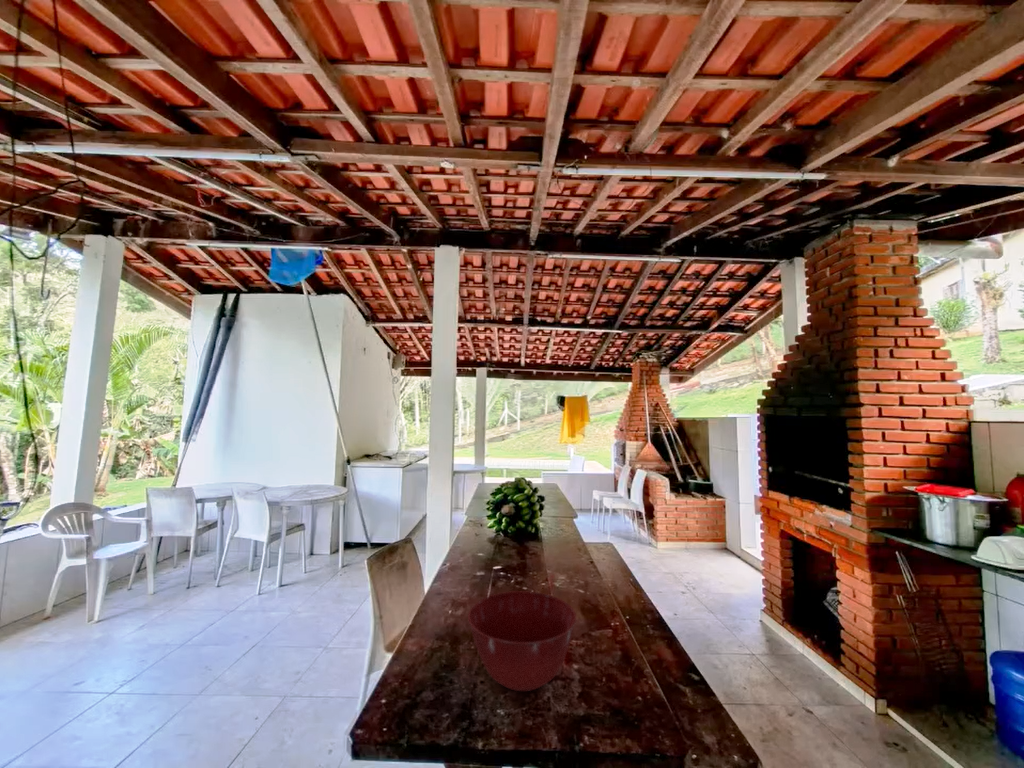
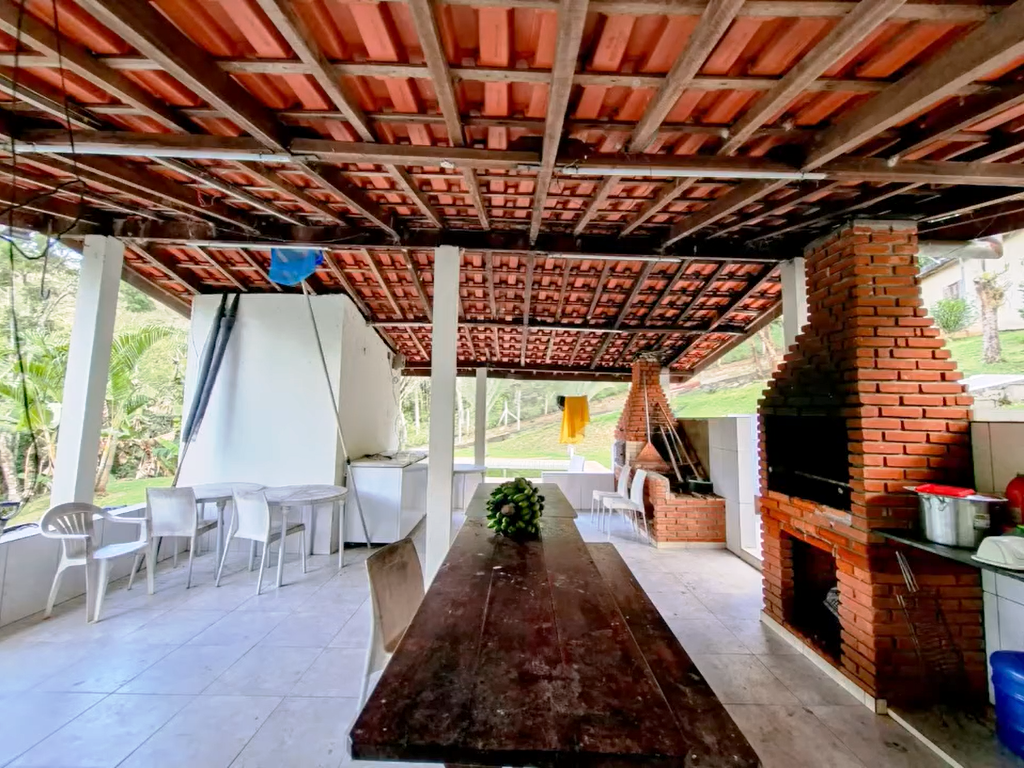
- mixing bowl [467,590,577,692]
